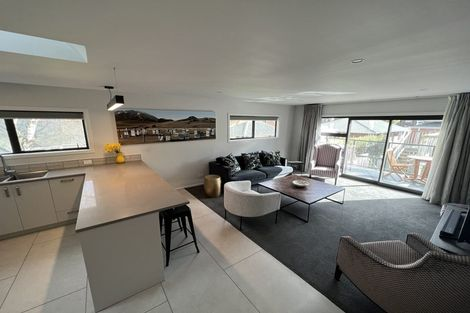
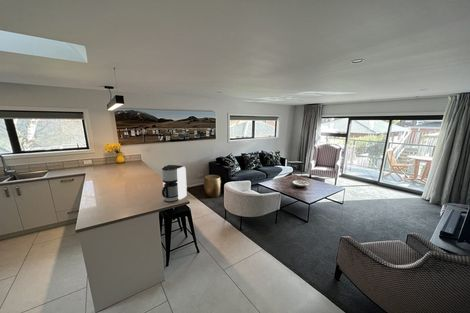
+ coffee maker [161,164,188,203]
